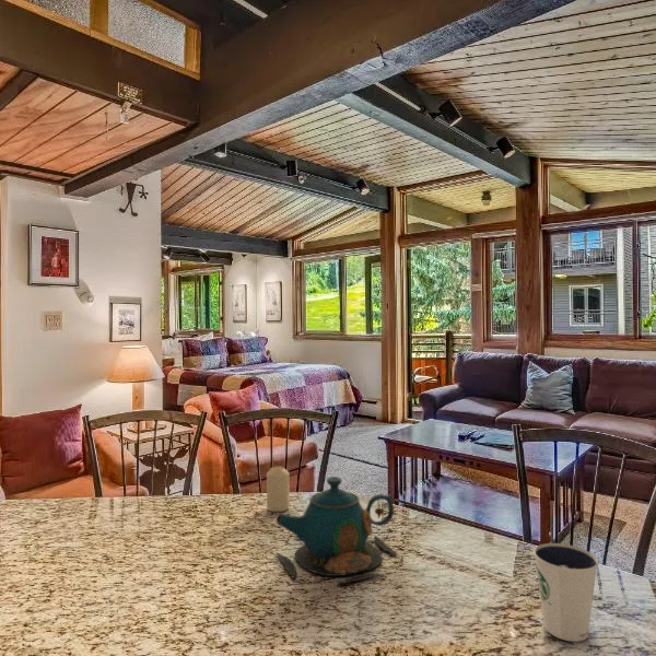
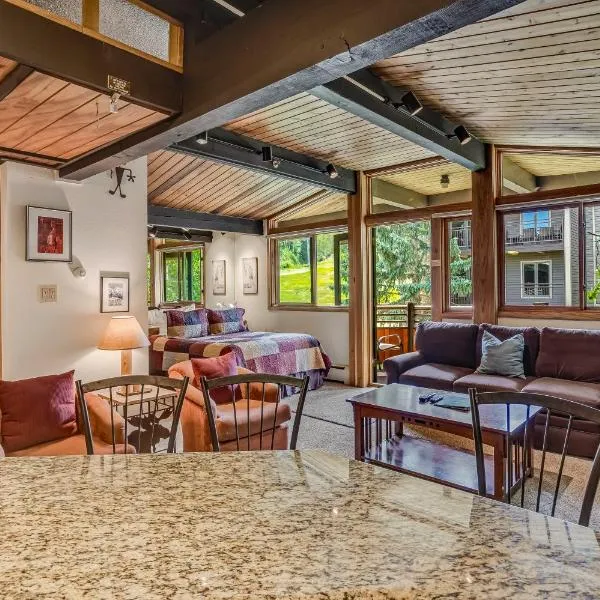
- teapot [274,476,400,586]
- candle [266,465,291,513]
- dixie cup [532,542,599,643]
